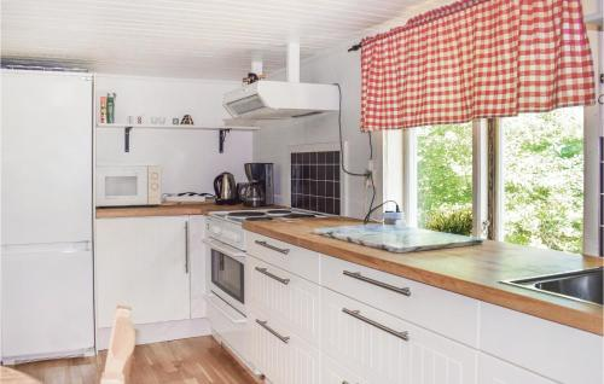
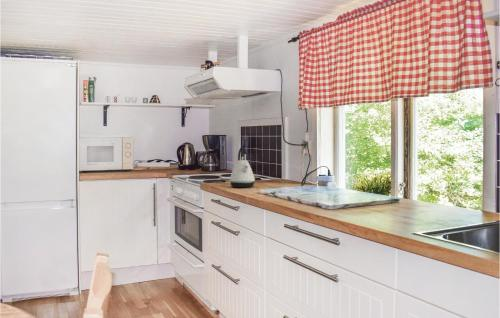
+ kettle [229,146,256,189]
